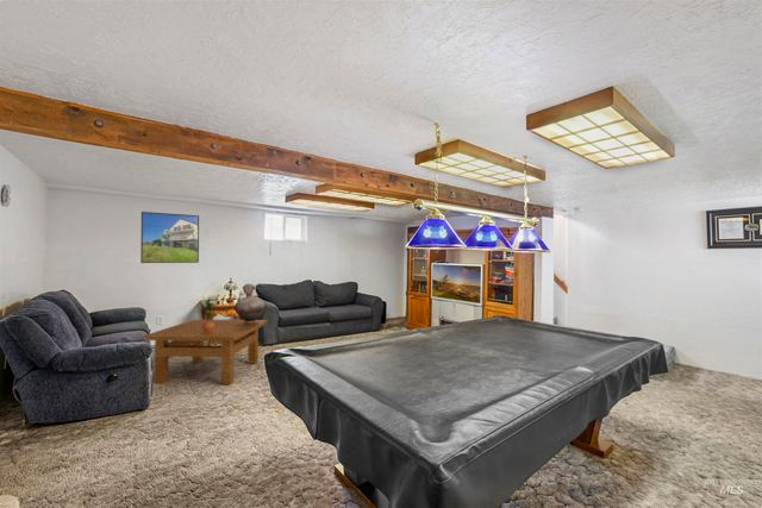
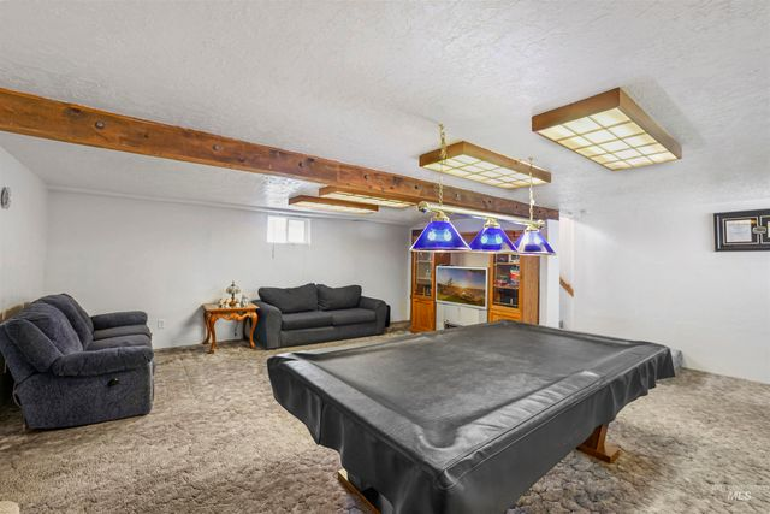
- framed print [139,211,200,264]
- potted plant [198,295,219,332]
- table [143,319,269,385]
- vessel [233,283,266,322]
